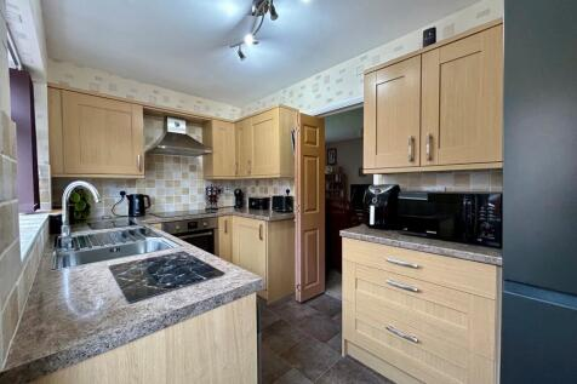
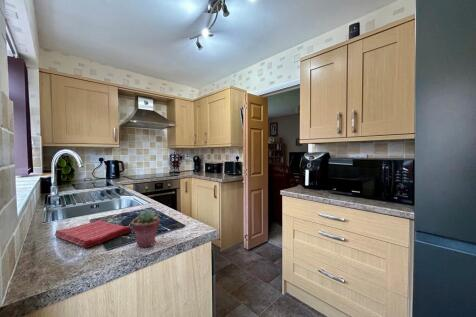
+ potted succulent [131,209,161,248]
+ dish towel [54,219,132,249]
